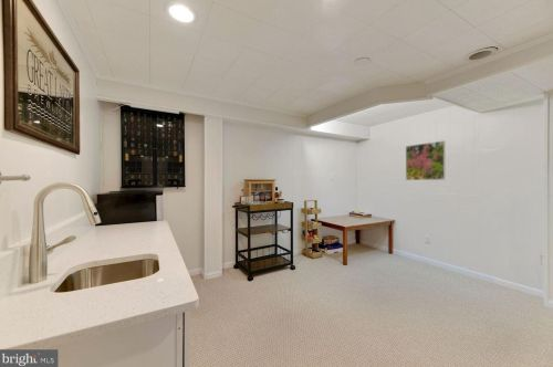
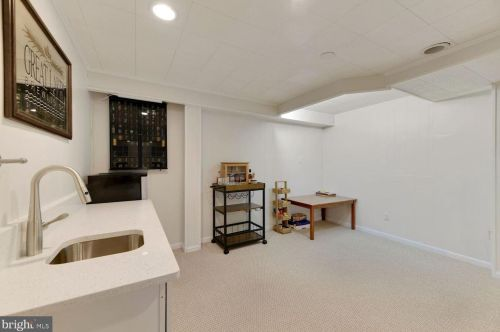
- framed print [405,139,446,181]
